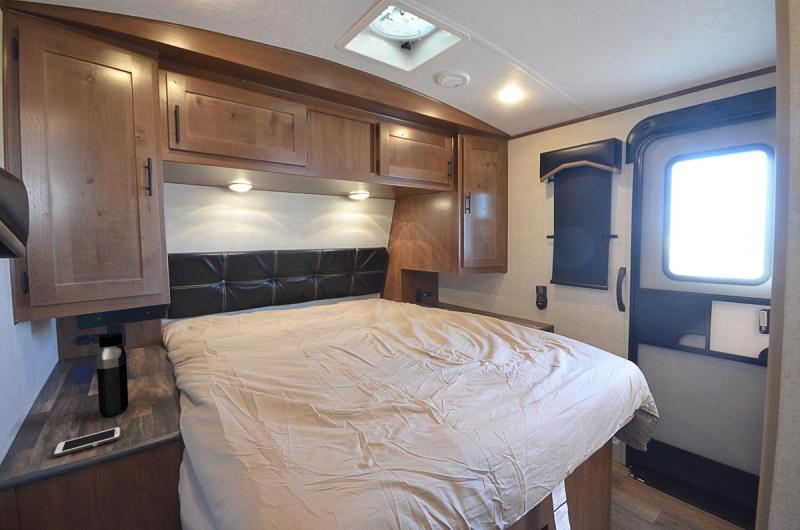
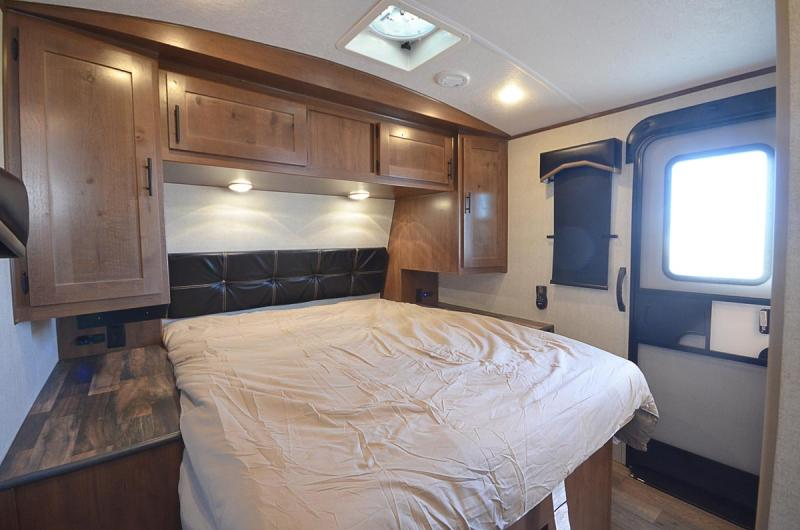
- cell phone [52,426,122,458]
- water bottle [95,332,129,418]
